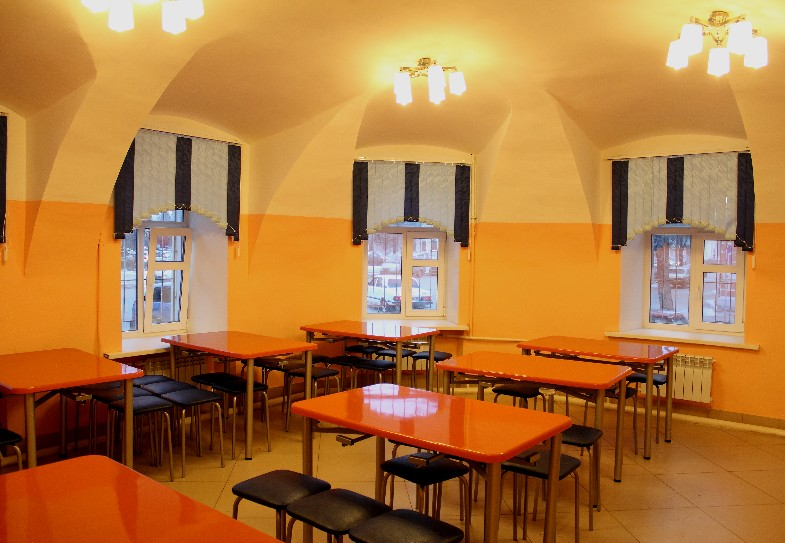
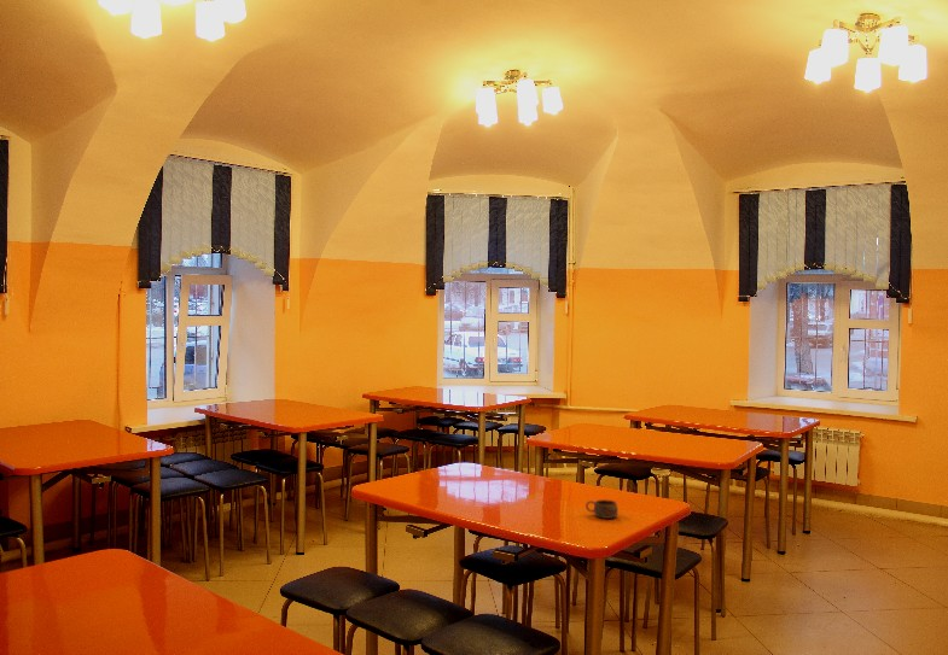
+ cup [584,498,620,520]
